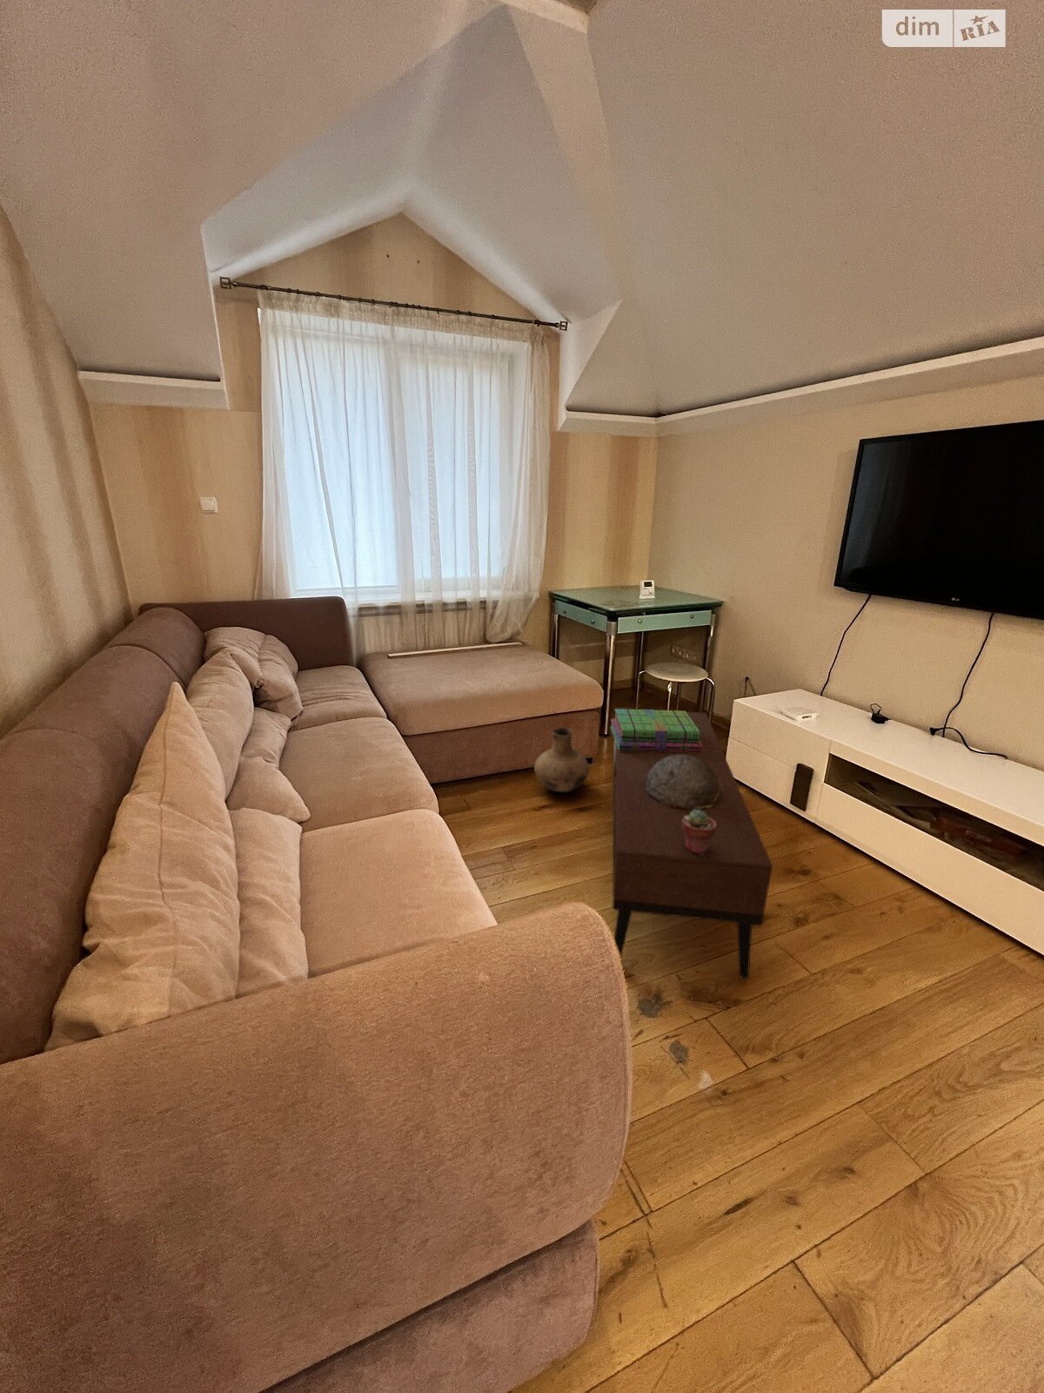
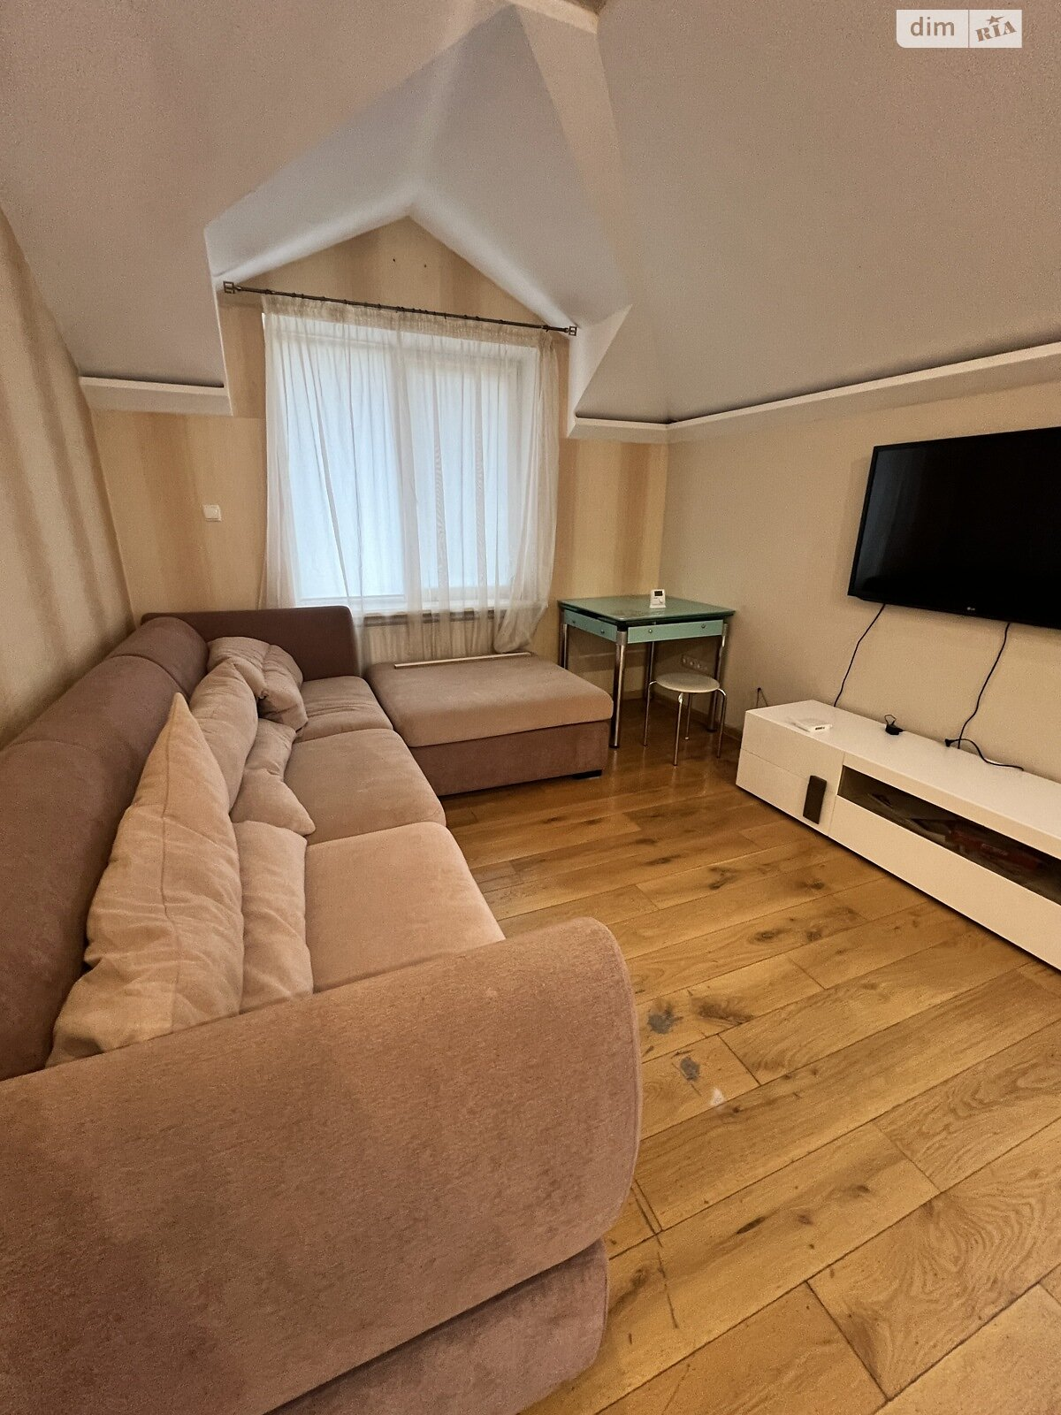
- potted succulent [682,809,716,854]
- decorative bowl [646,755,720,811]
- vase [533,727,590,793]
- coffee table [612,707,773,979]
- stack of books [609,707,702,752]
